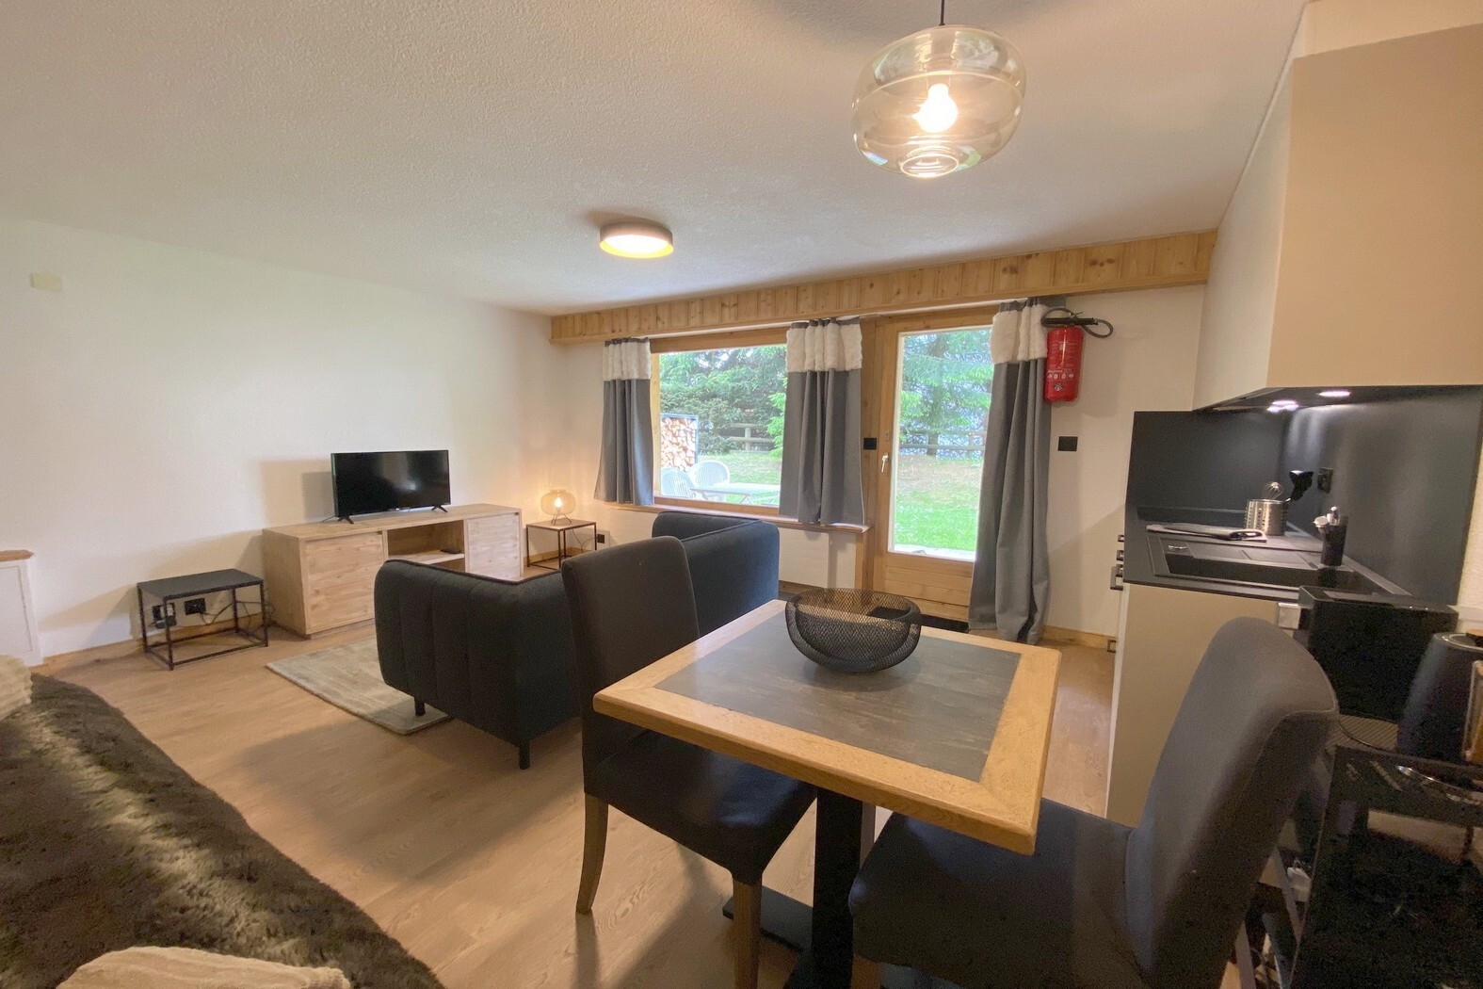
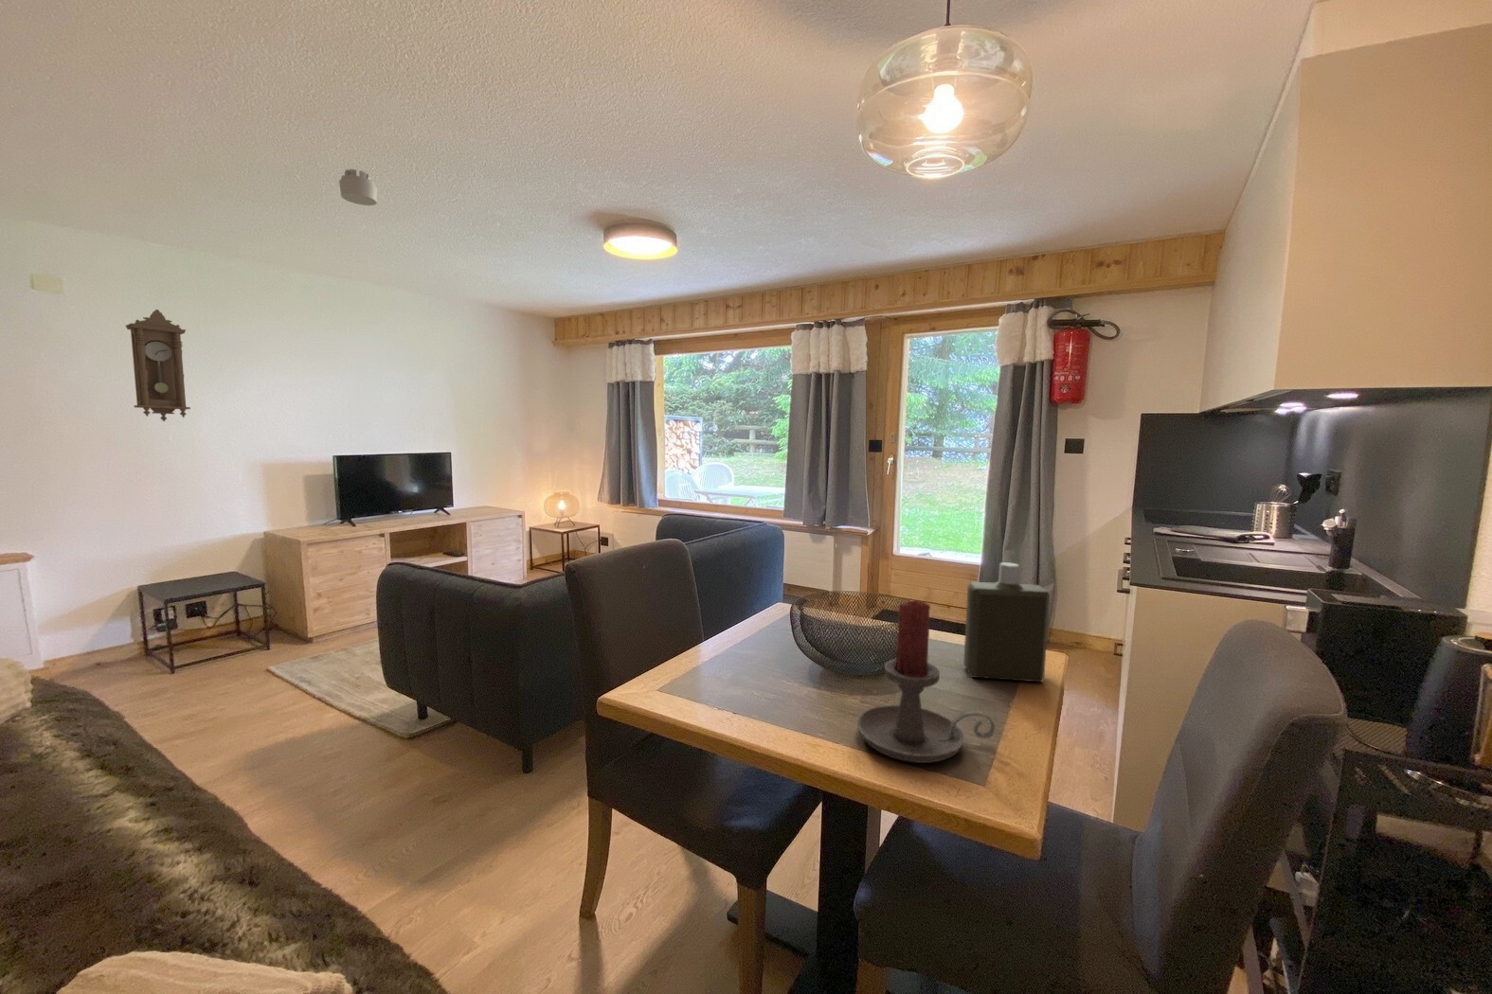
+ smoke detector [339,169,377,206]
+ candle holder [856,599,996,764]
+ pendulum clock [125,308,191,423]
+ bottle [962,561,1050,683]
